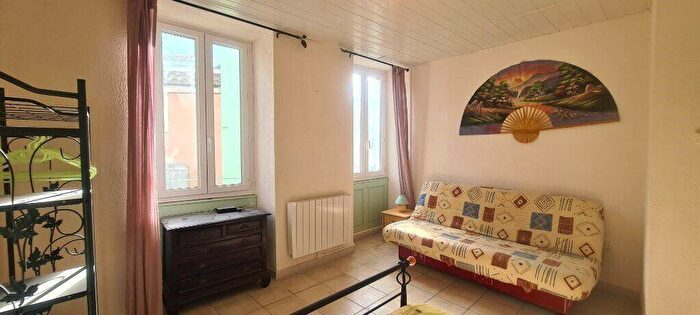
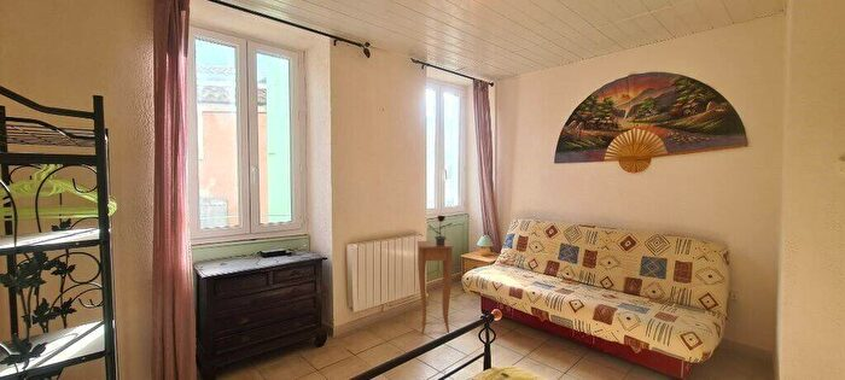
+ side table [416,240,454,335]
+ potted flower [427,215,453,245]
